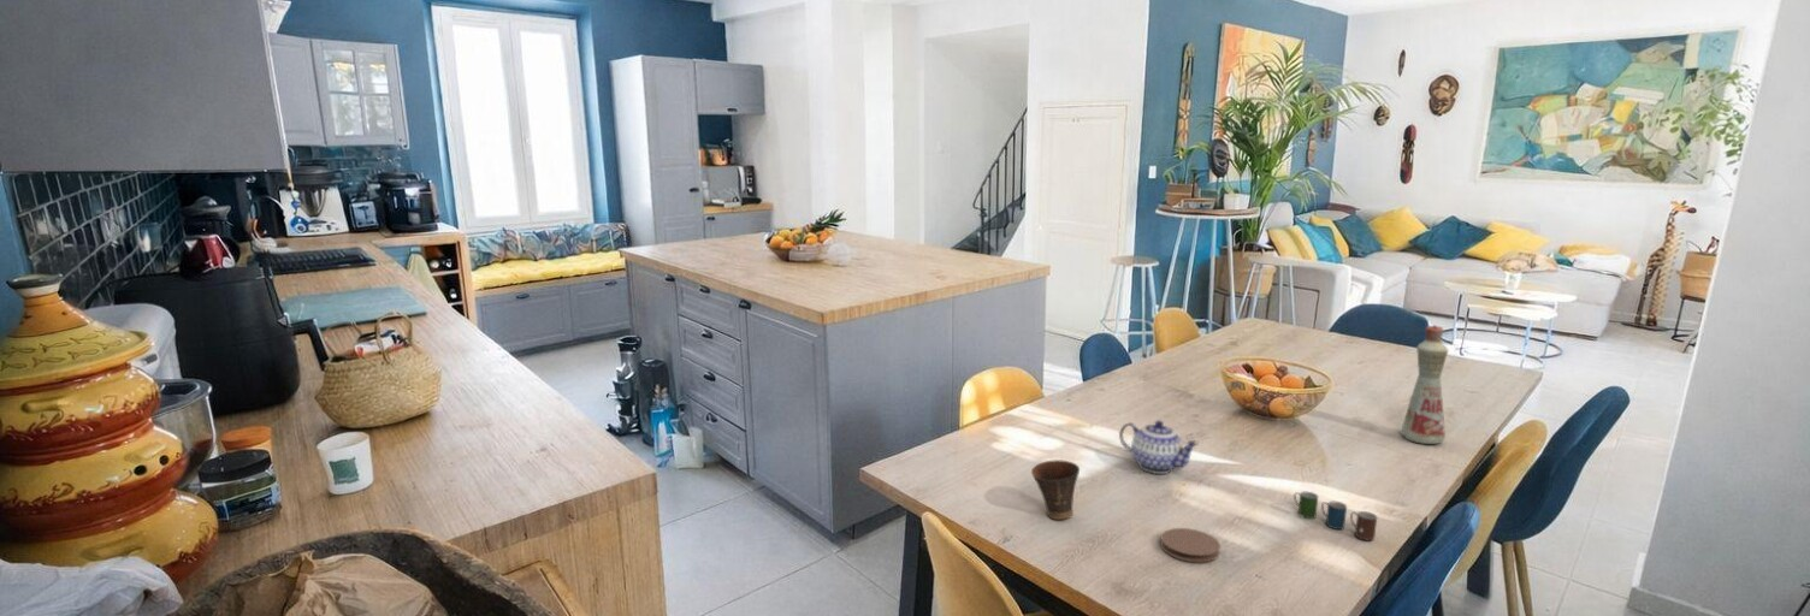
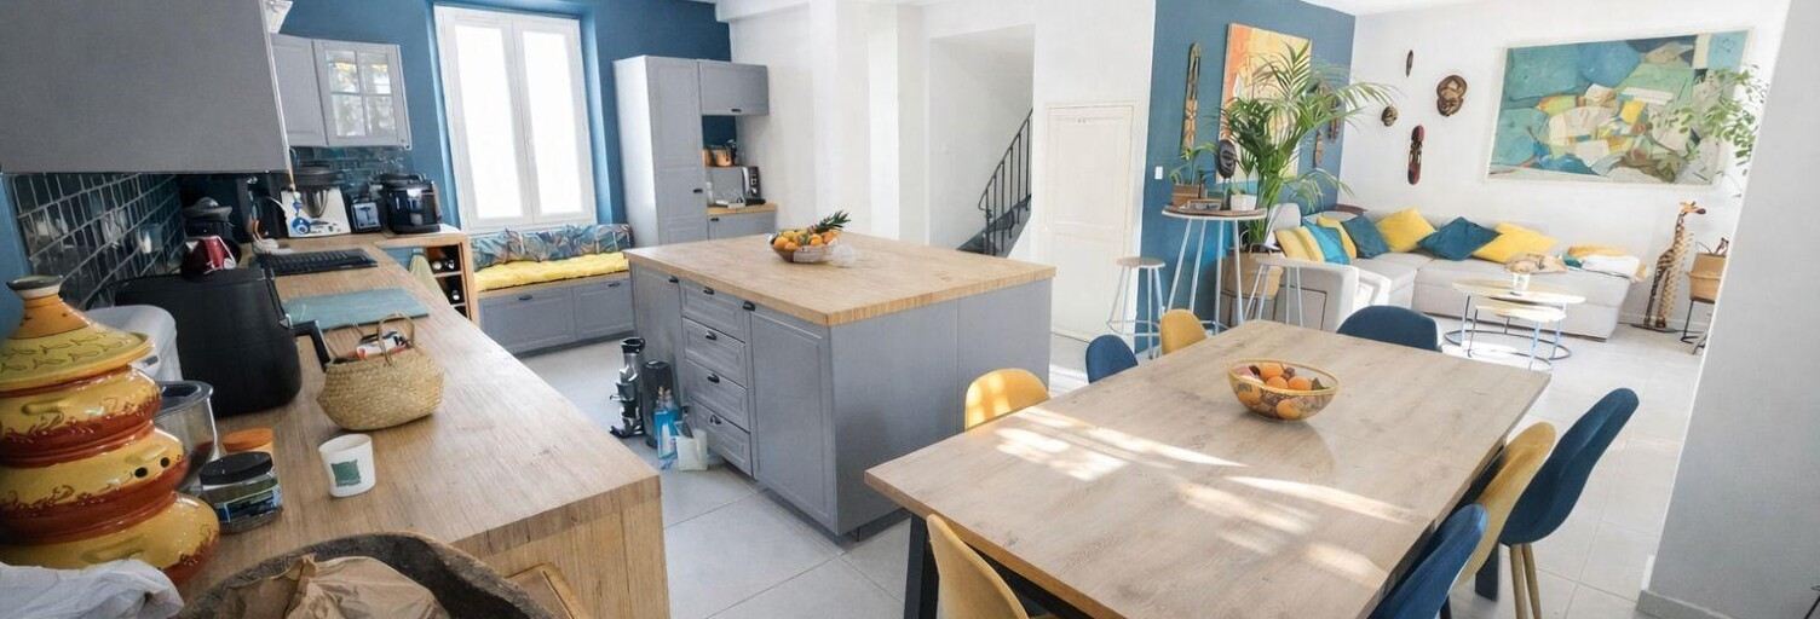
- bottle [1400,324,1449,445]
- coaster [1159,527,1222,564]
- cup [1030,458,1081,521]
- cup [1293,491,1378,541]
- teapot [1118,420,1200,475]
